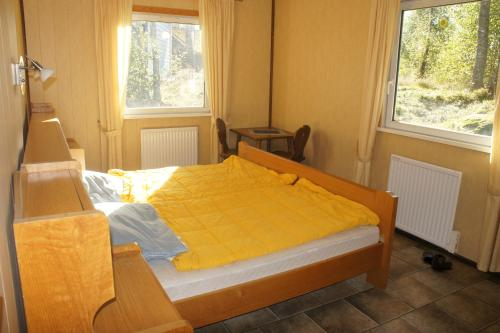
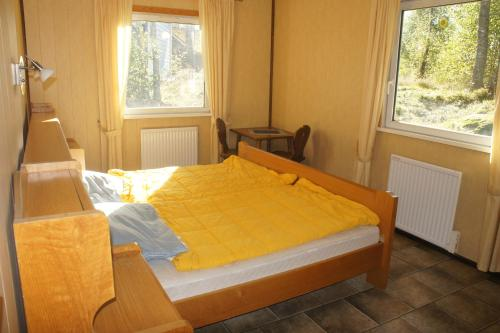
- boots [422,250,453,270]
